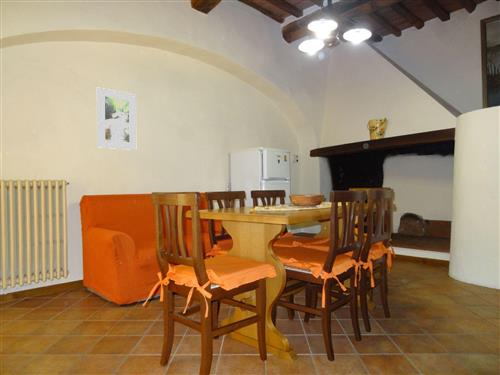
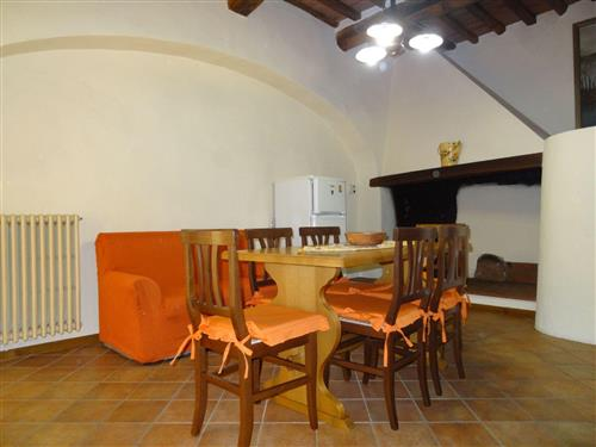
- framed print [96,87,137,151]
